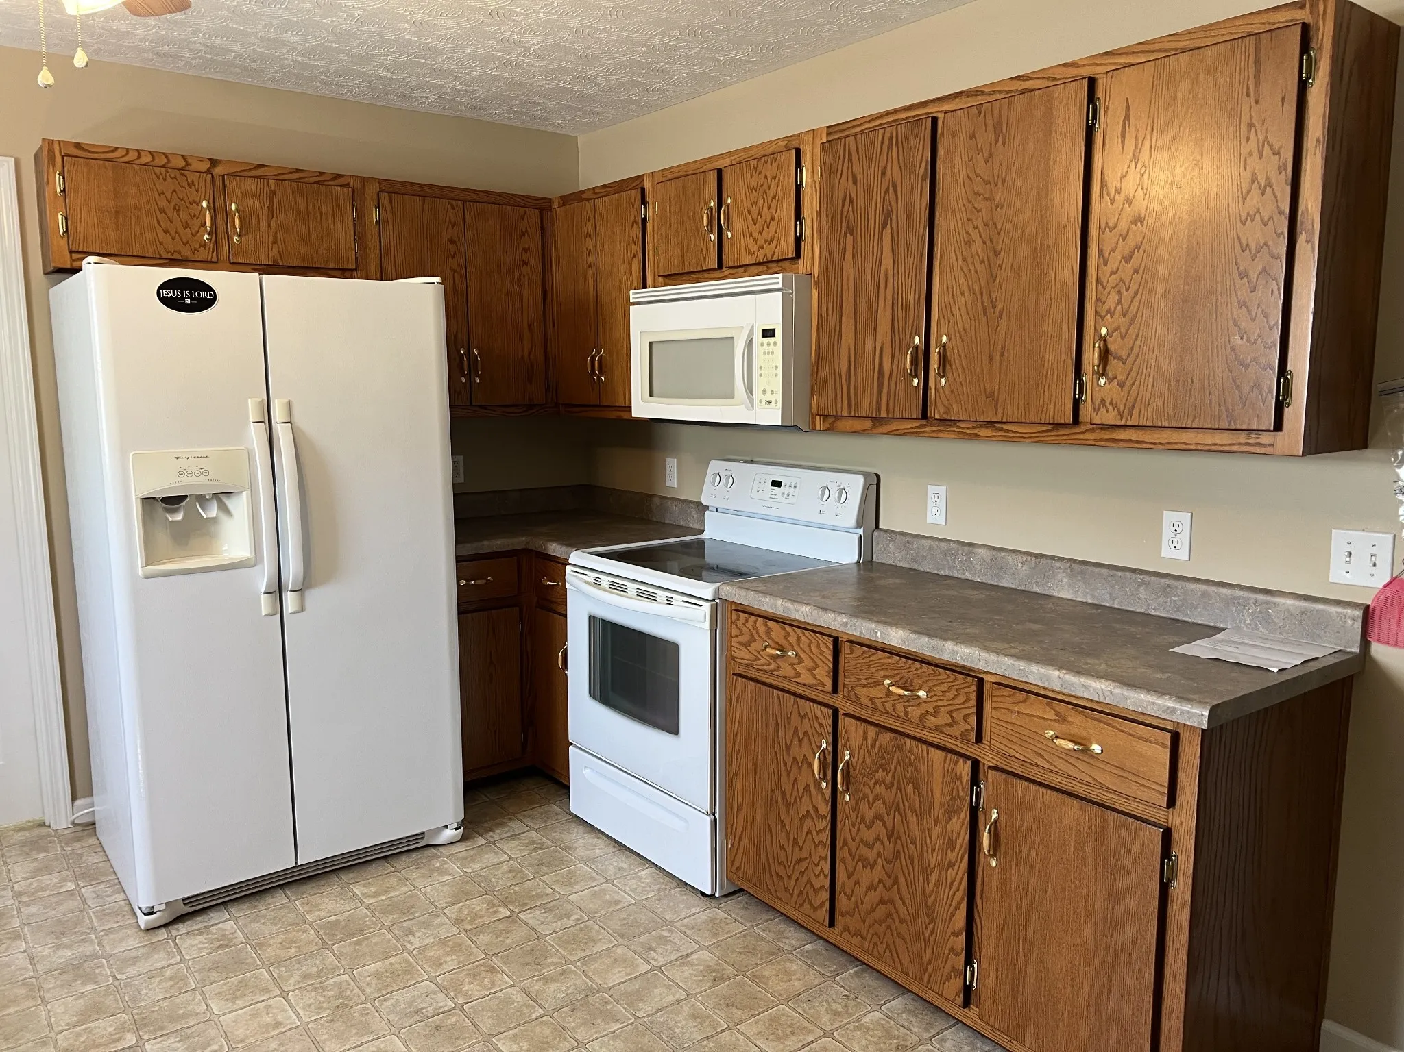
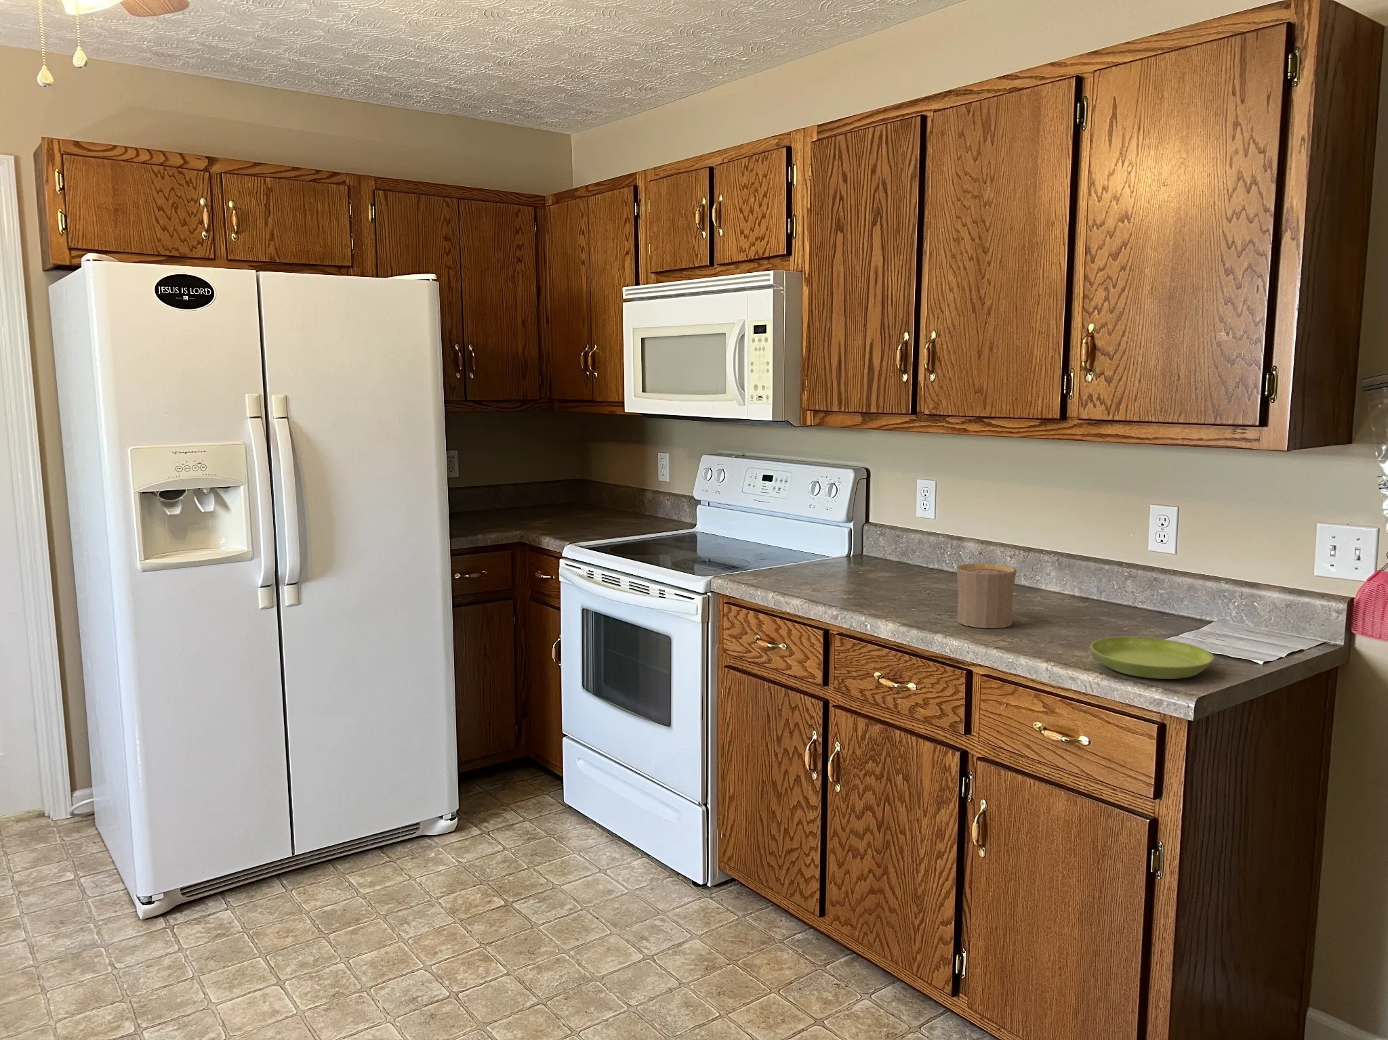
+ cup [955,563,1018,629]
+ saucer [1090,636,1214,679]
